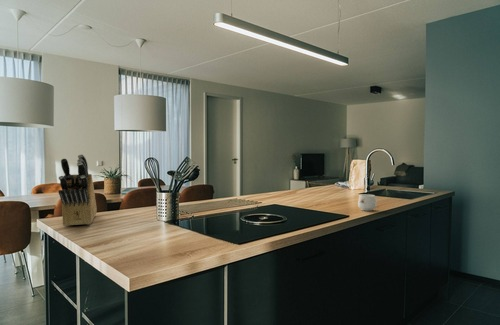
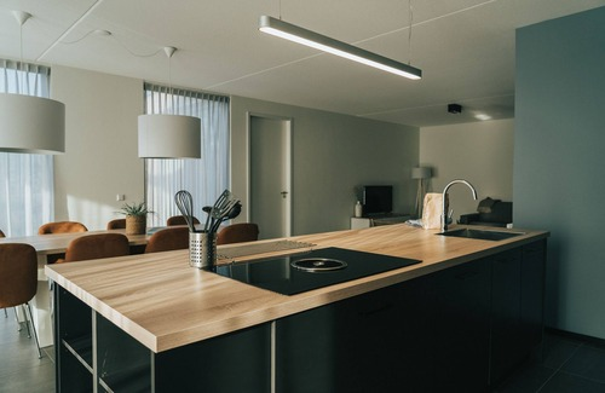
- mug [357,193,379,212]
- knife block [57,153,98,227]
